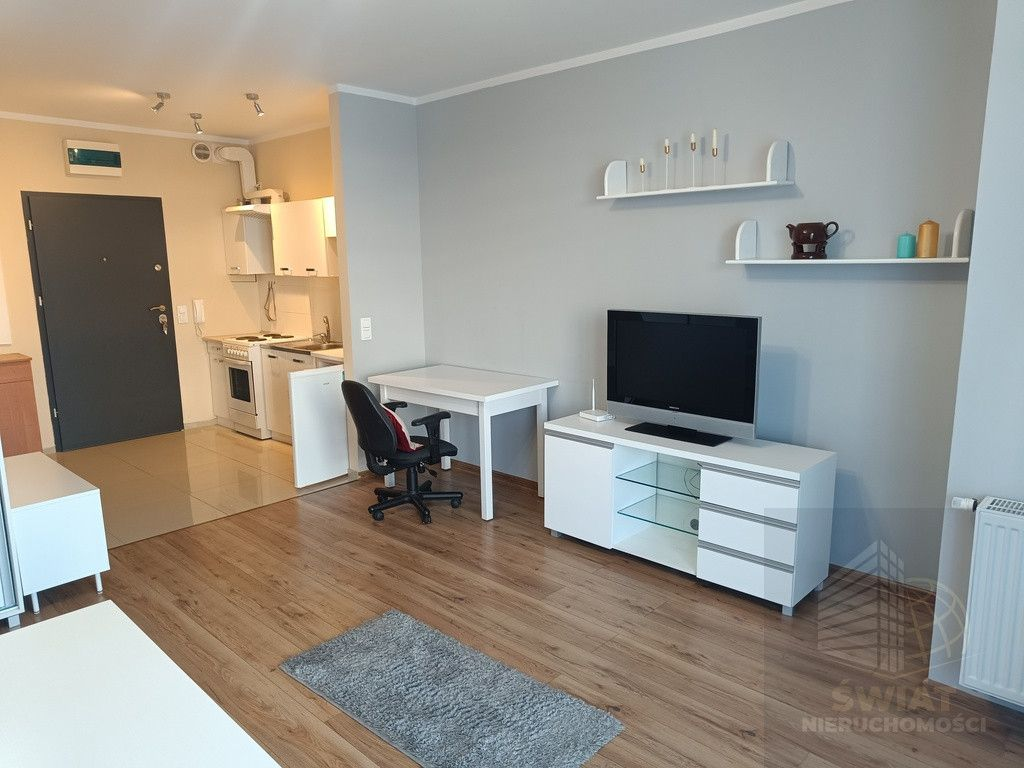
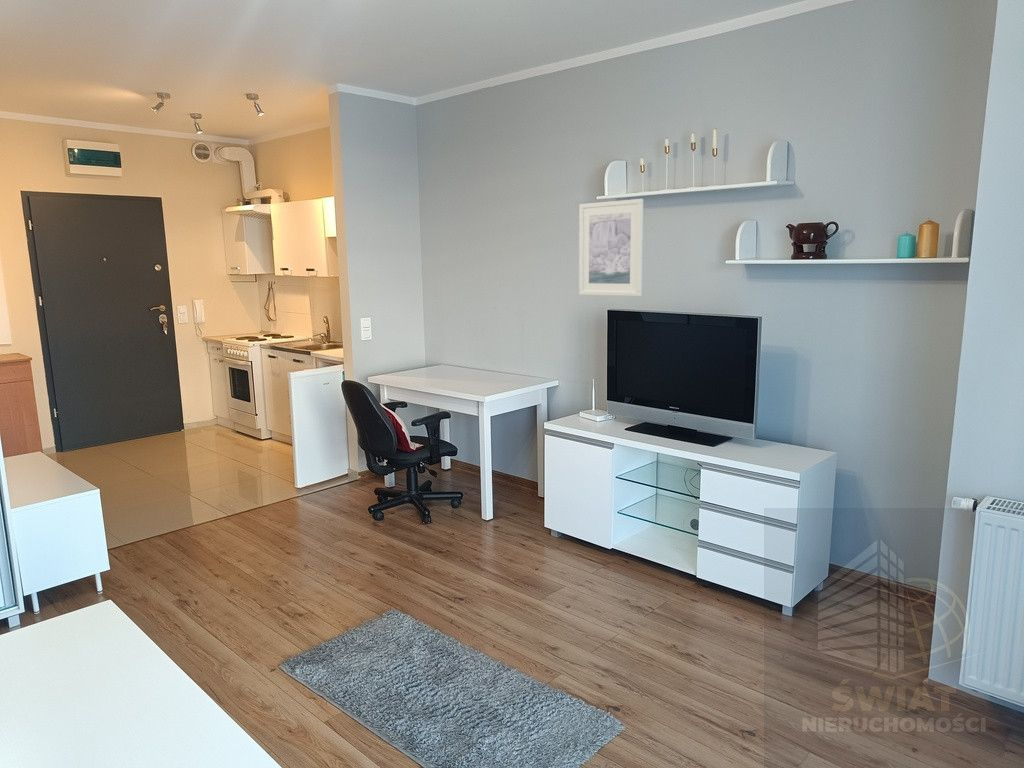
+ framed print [578,198,644,297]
